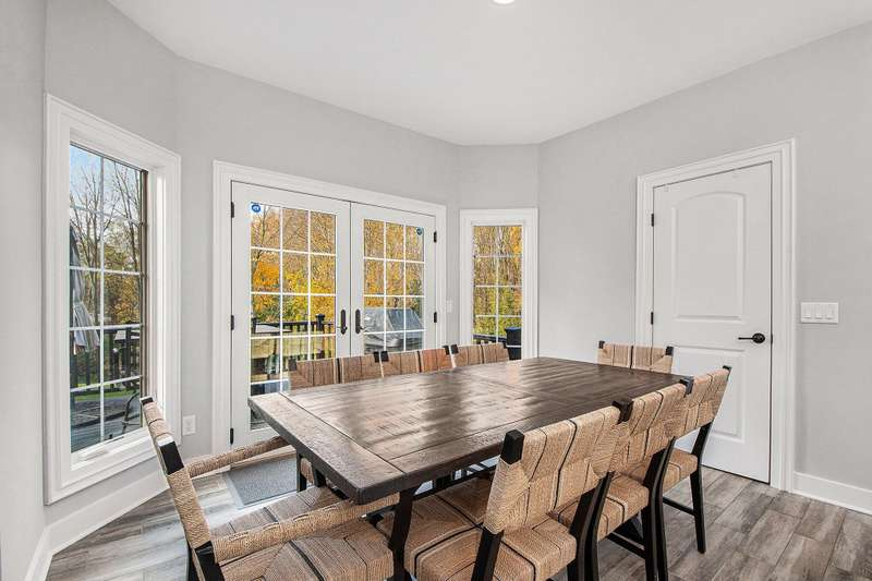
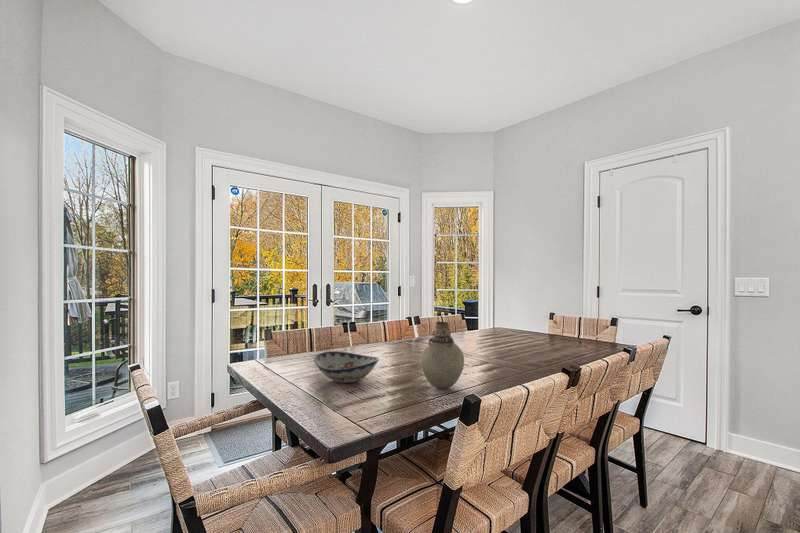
+ vase [420,321,465,389]
+ decorative bowl [313,350,380,384]
